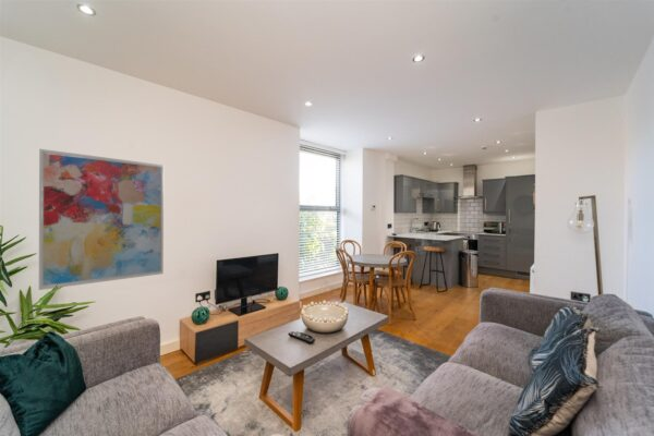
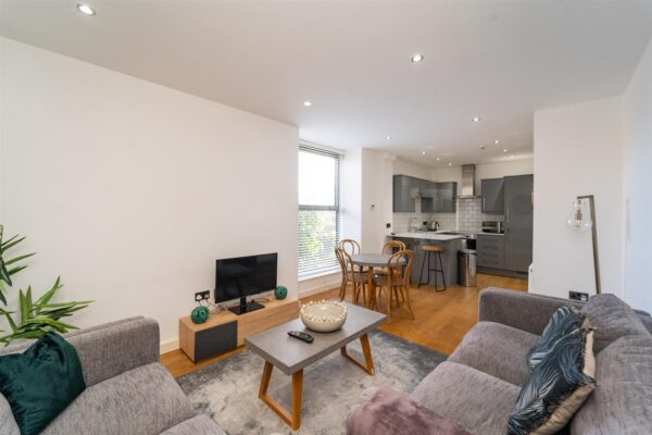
- wall art [38,148,165,291]
